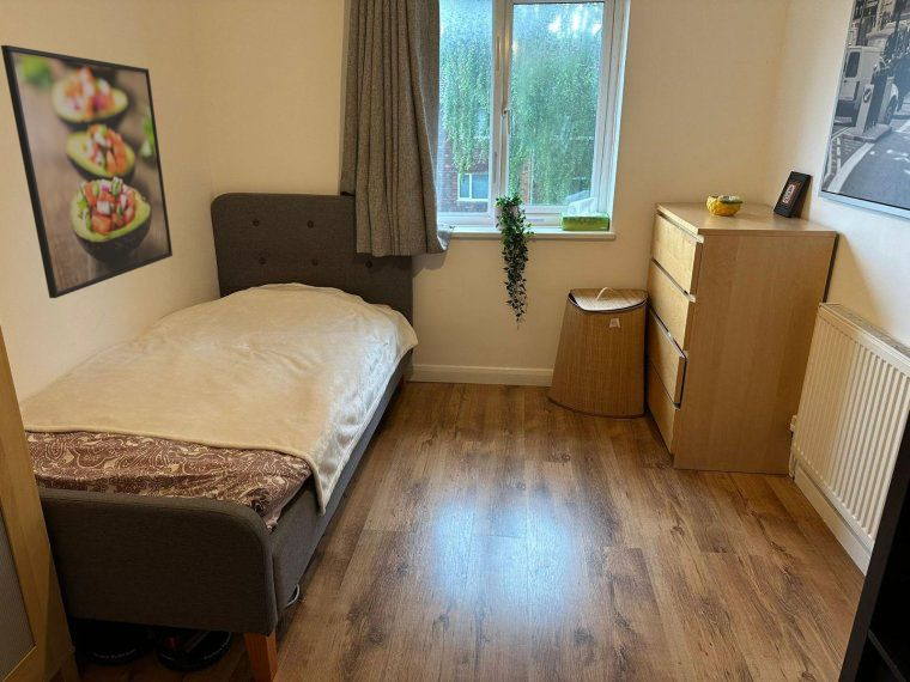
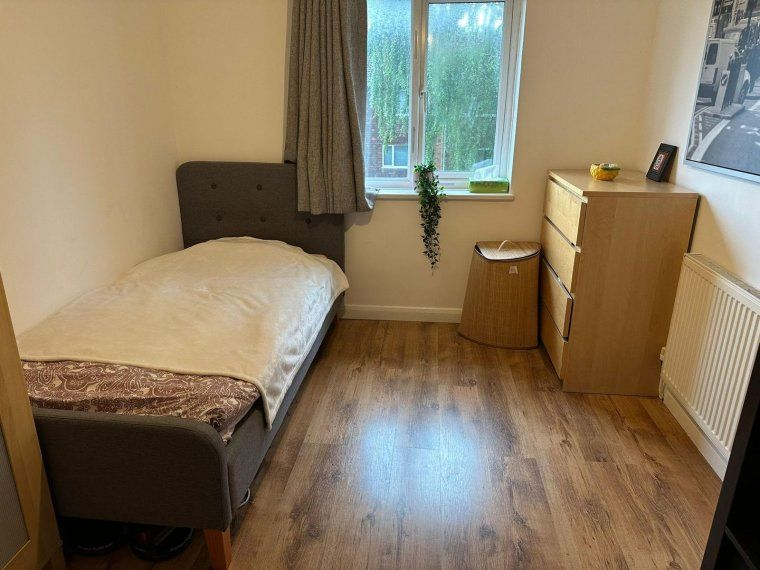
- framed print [0,44,174,299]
